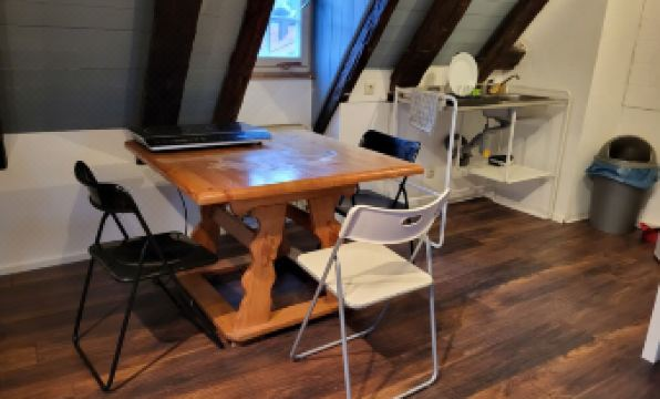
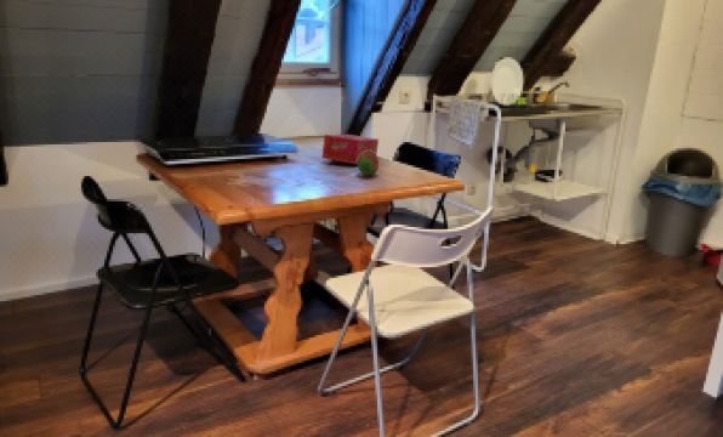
+ fruit [357,151,380,177]
+ tissue box [320,134,380,165]
